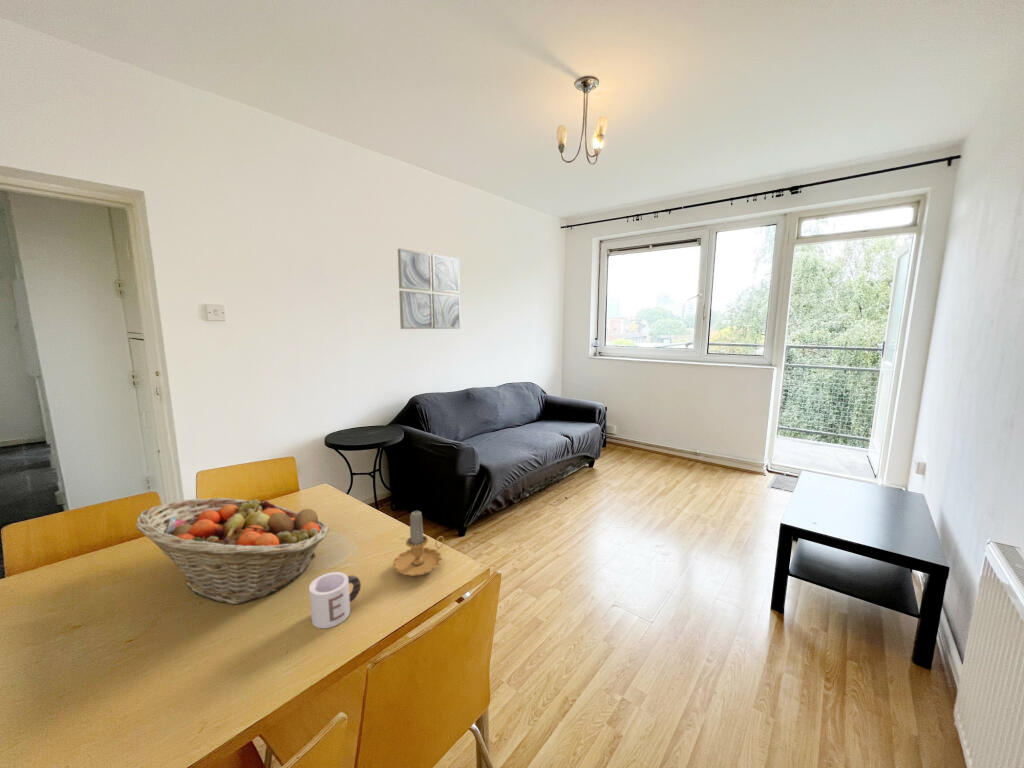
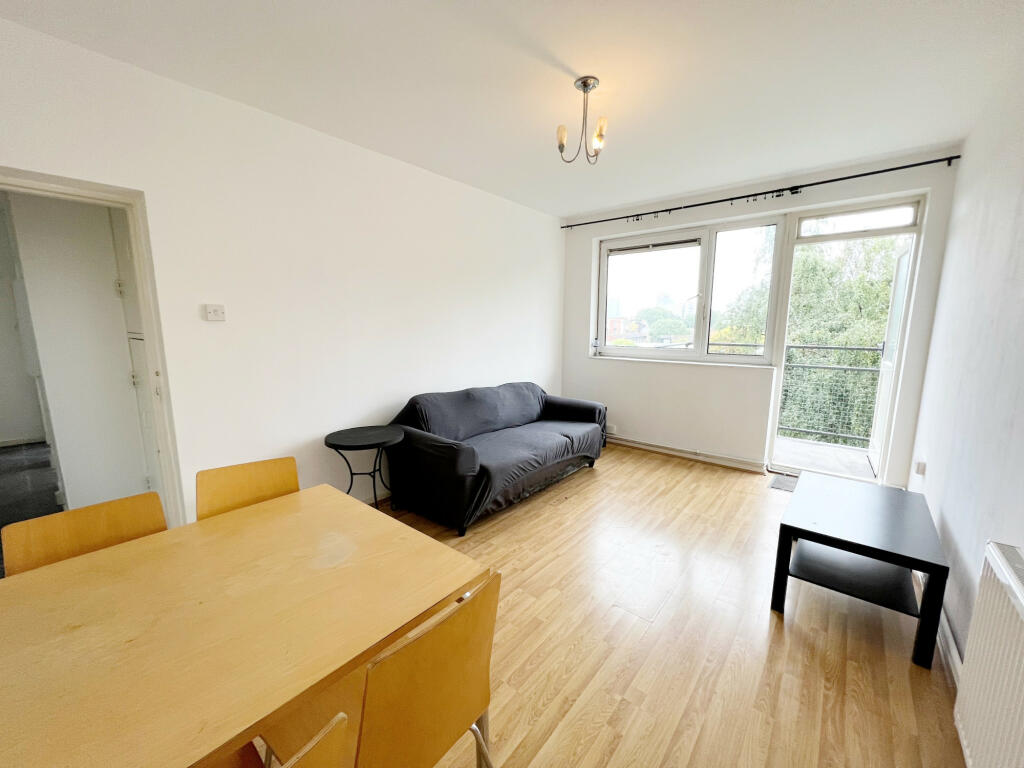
- wall art [397,248,461,330]
- mug [308,571,362,629]
- fruit basket [136,497,330,605]
- candle [392,510,445,577]
